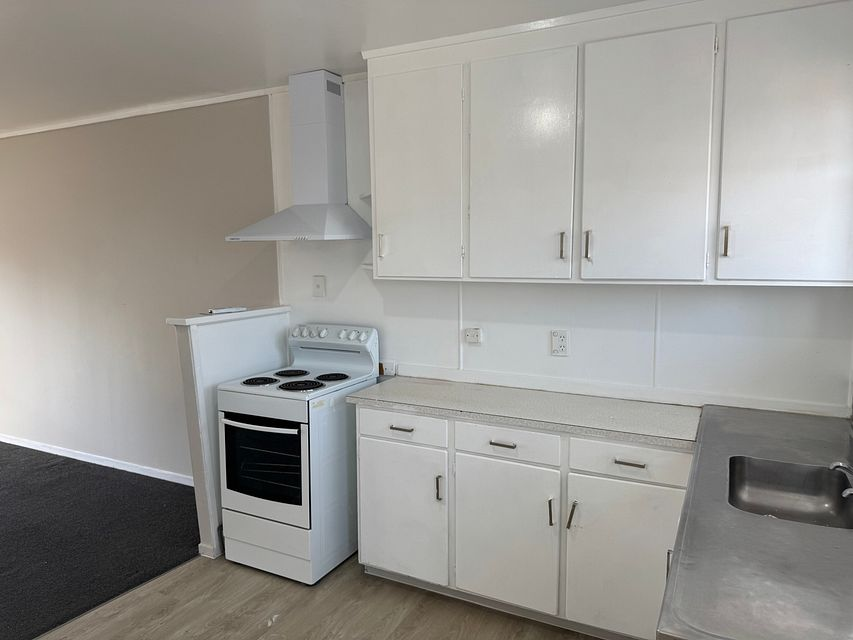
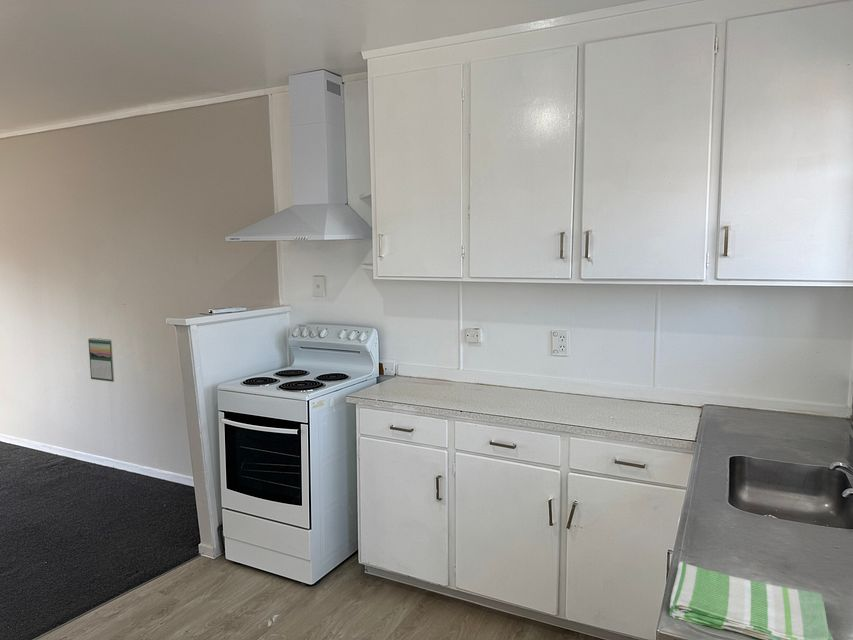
+ calendar [87,337,115,383]
+ dish towel [668,561,834,640]
